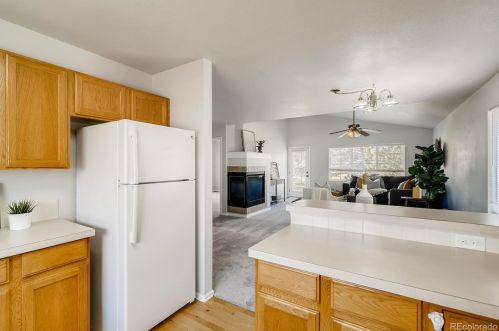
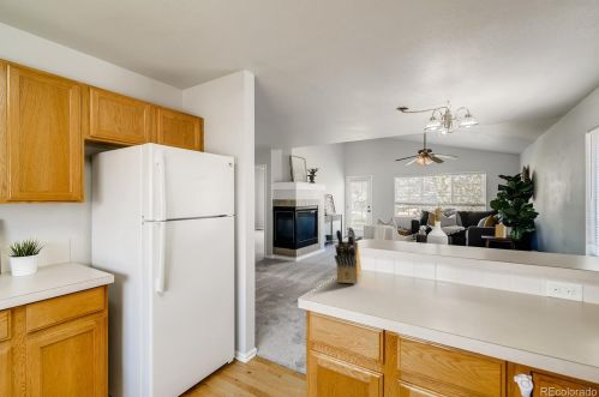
+ knife block [334,227,363,285]
